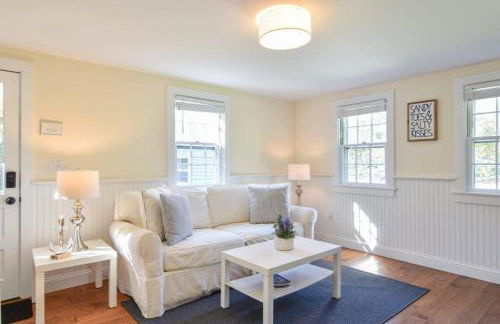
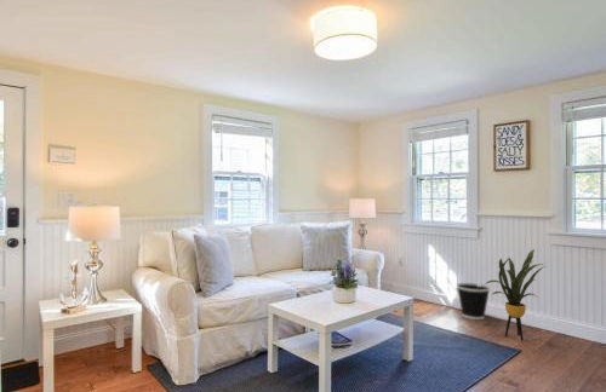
+ wastebasket [456,282,491,321]
+ house plant [484,248,547,341]
